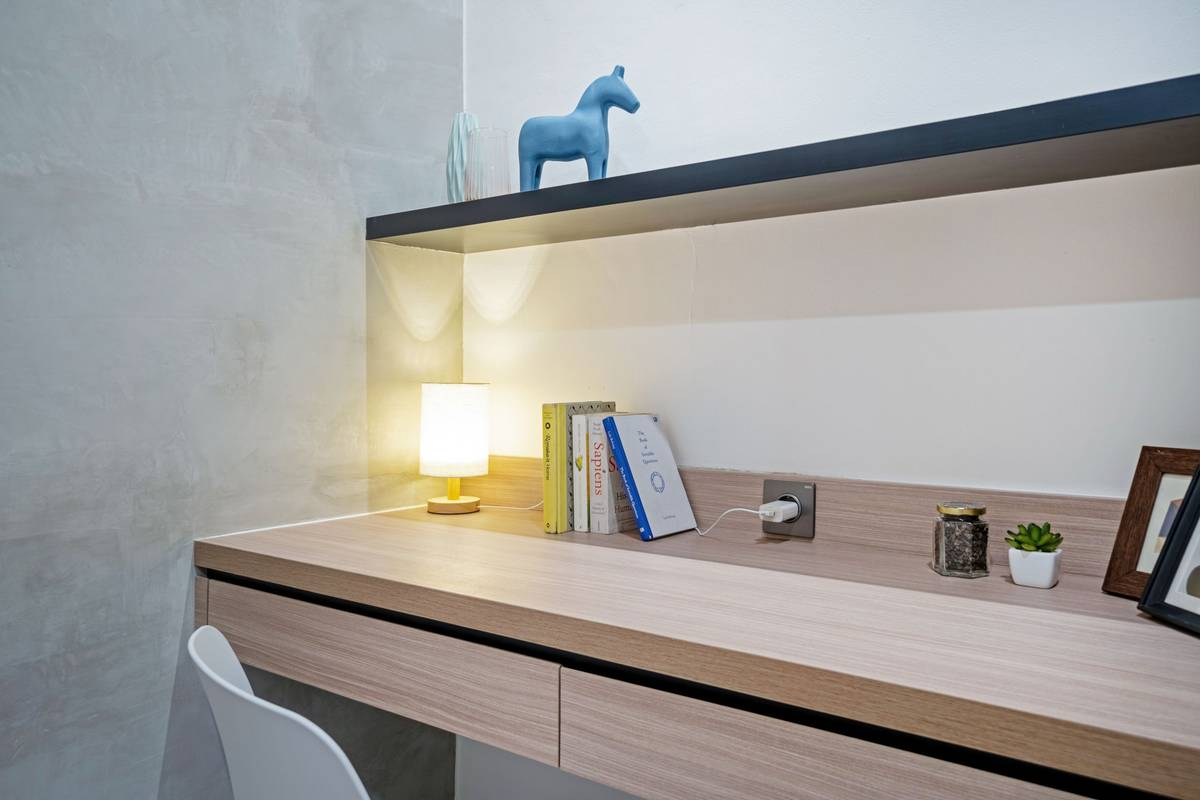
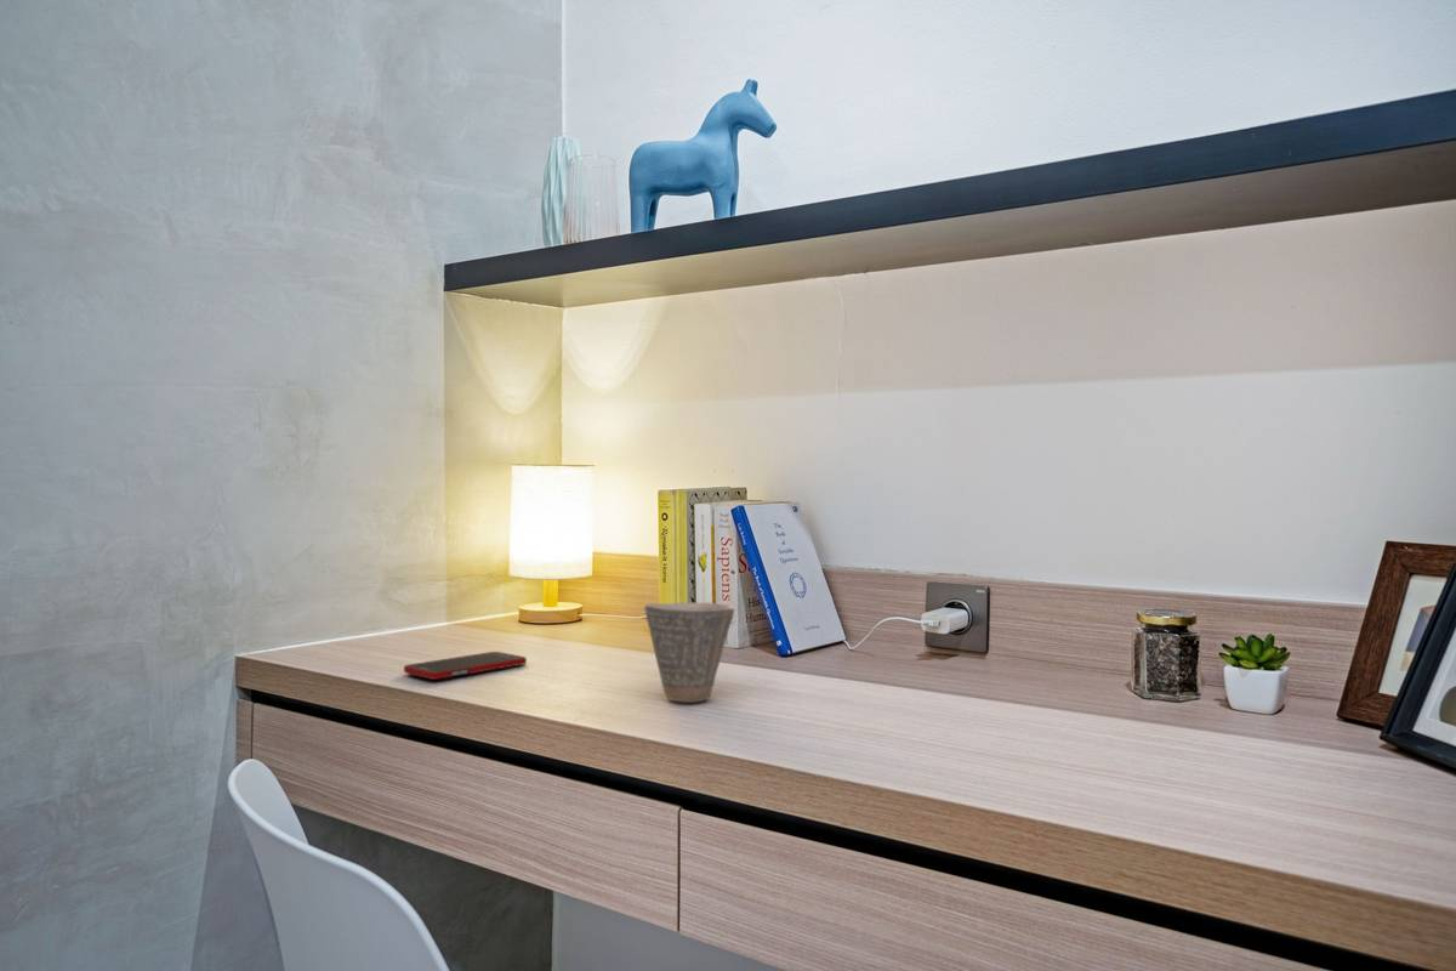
+ cup [643,602,736,703]
+ cell phone [403,651,528,681]
